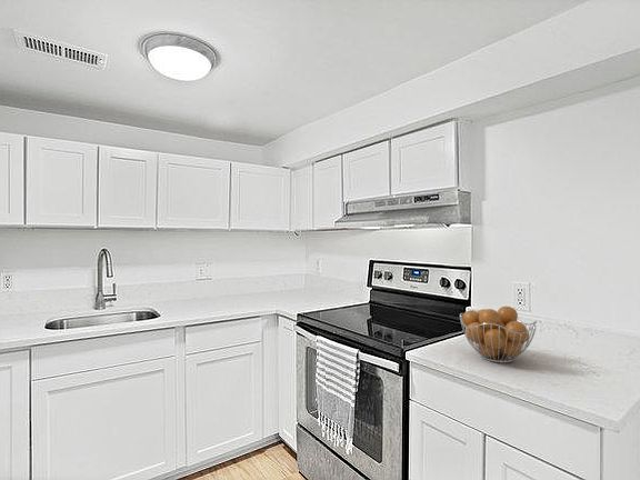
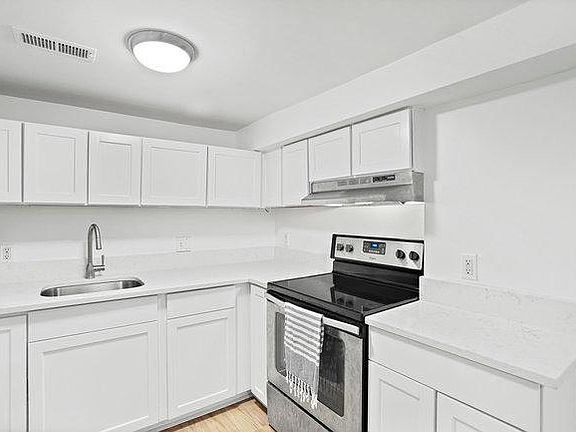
- fruit basket [459,306,539,364]
